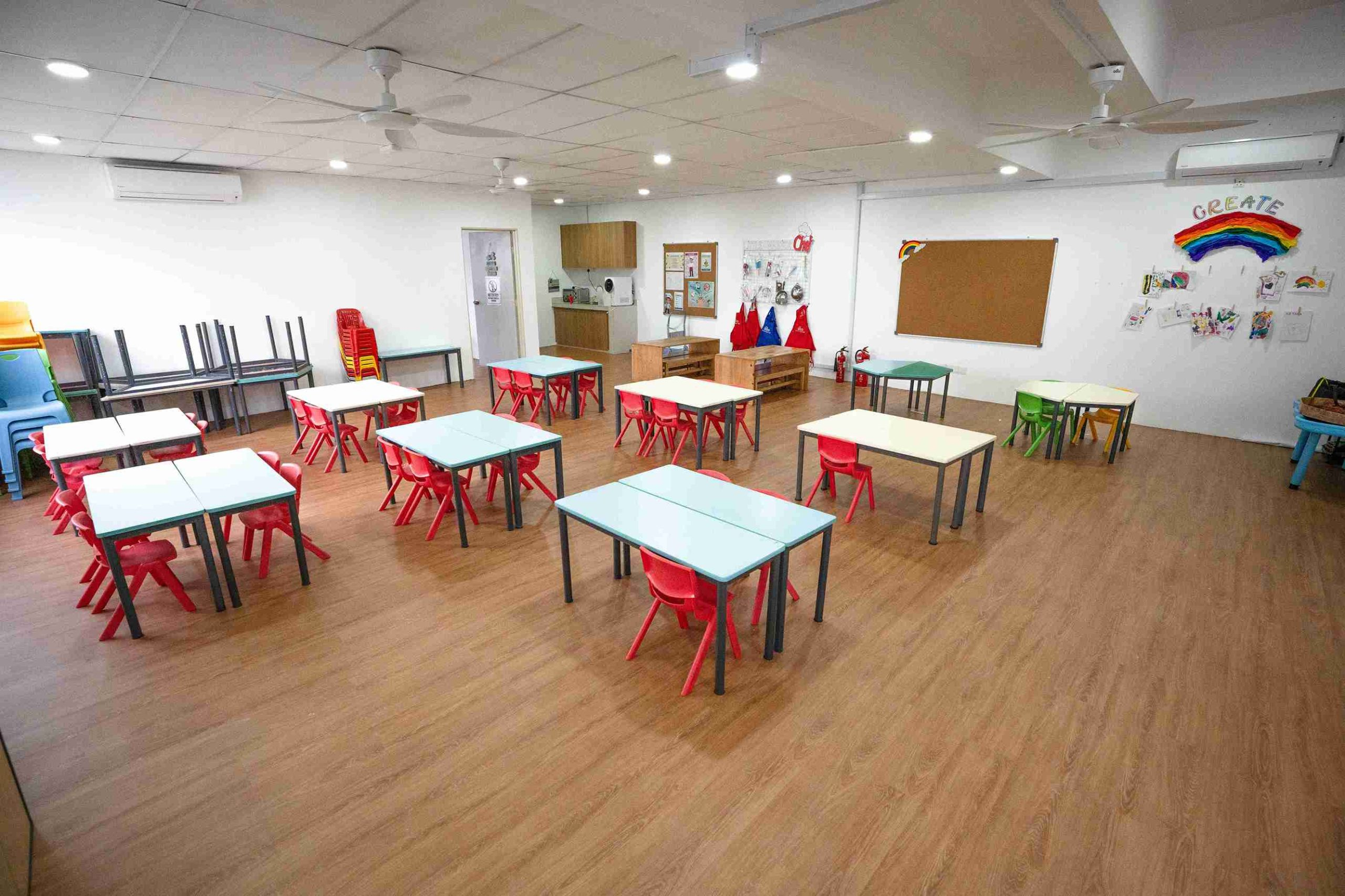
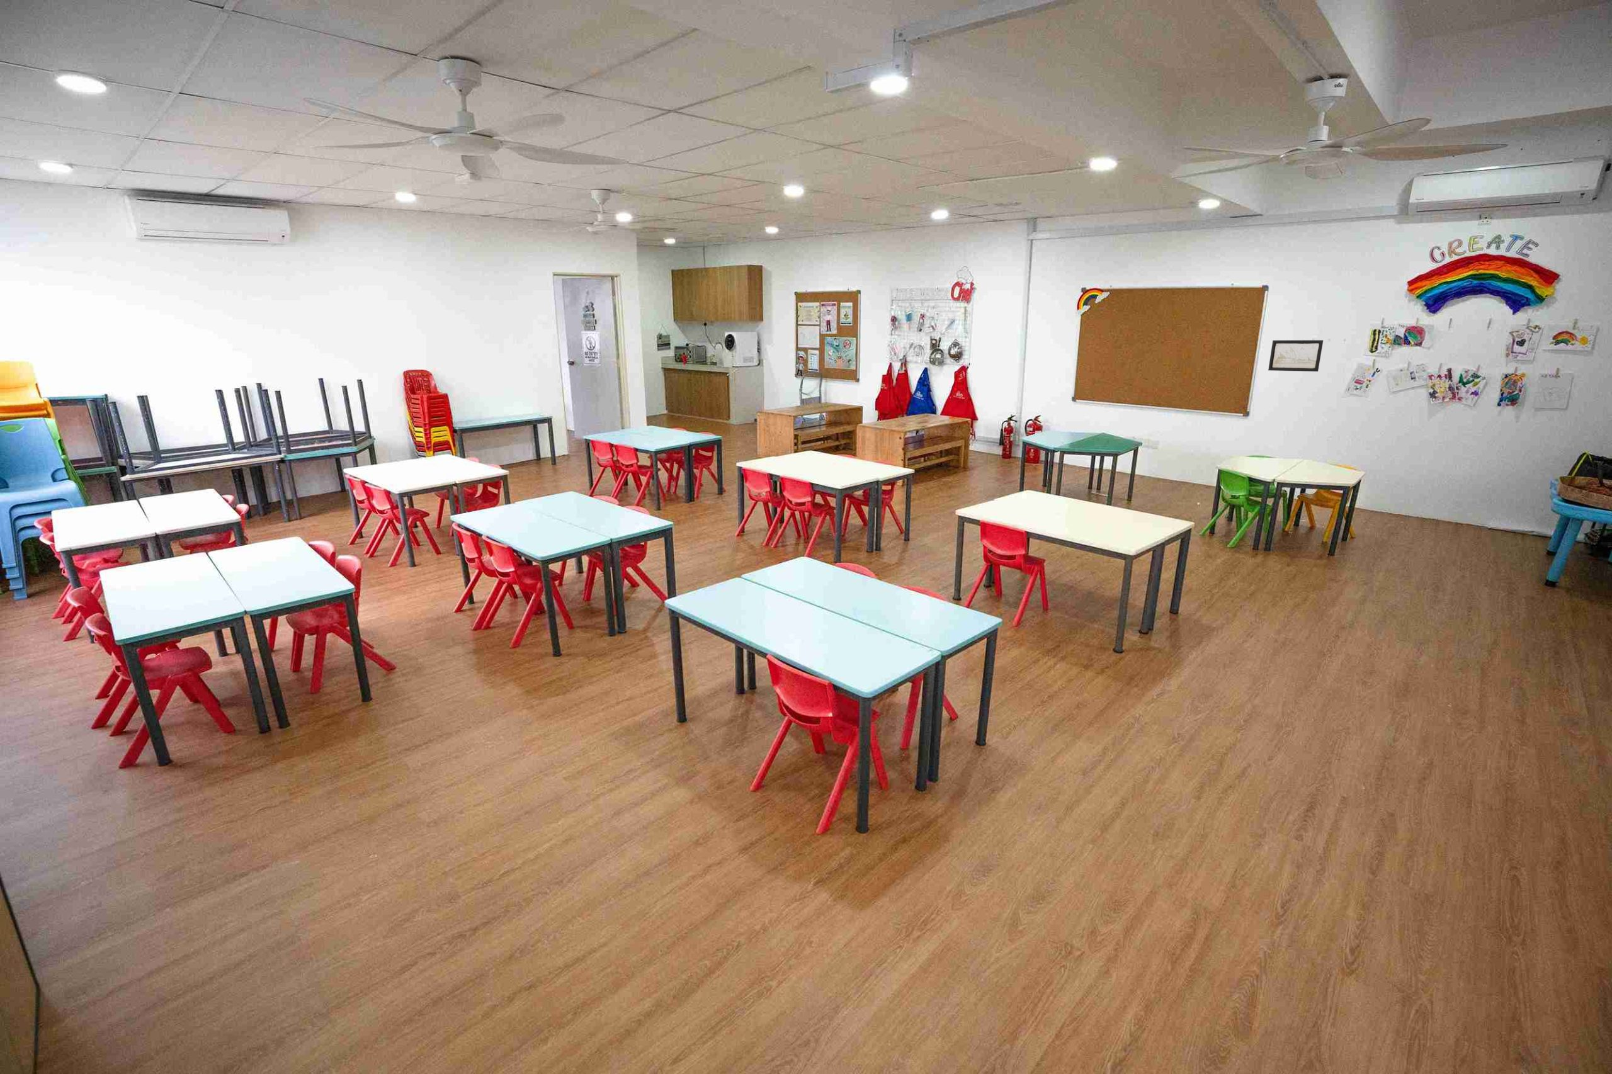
+ wall art [1268,339,1323,372]
